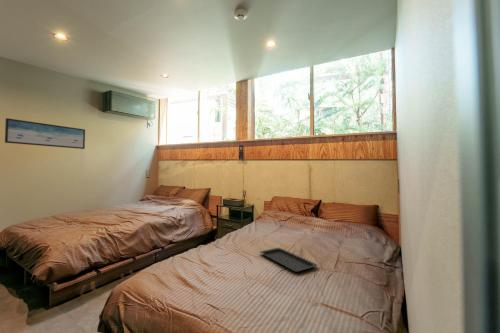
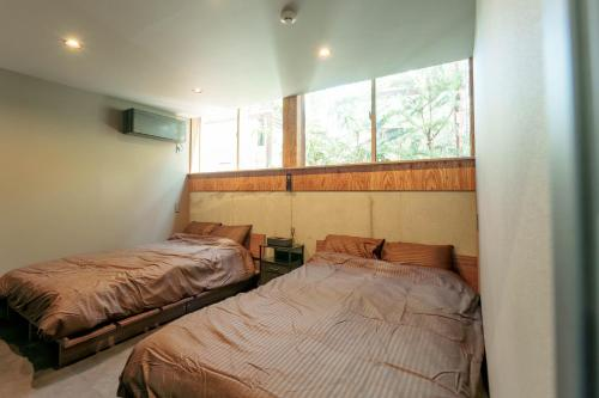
- wall art [4,117,86,150]
- serving tray [259,247,319,273]
